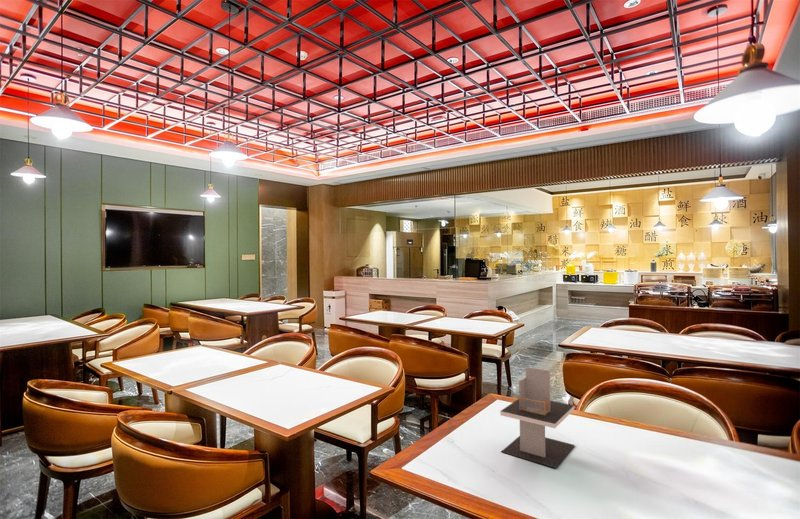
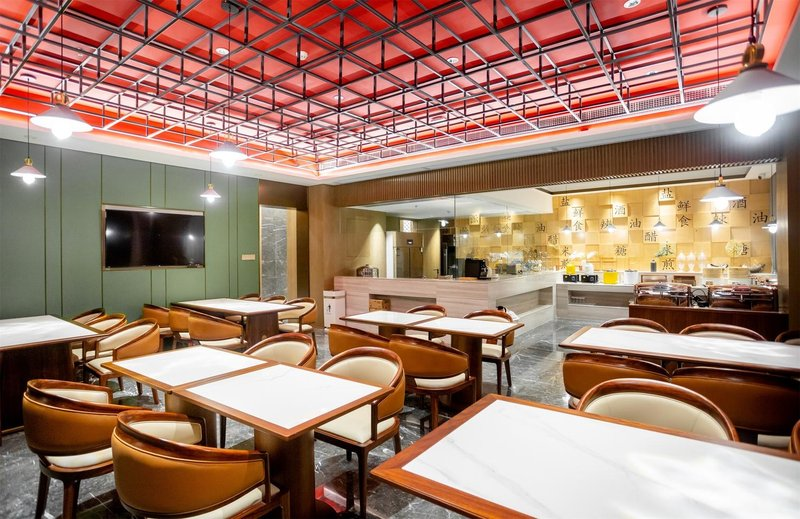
- napkin holder [499,366,576,469]
